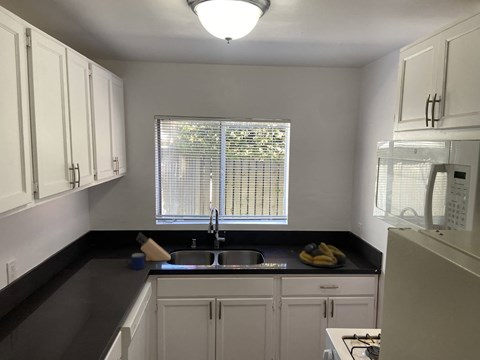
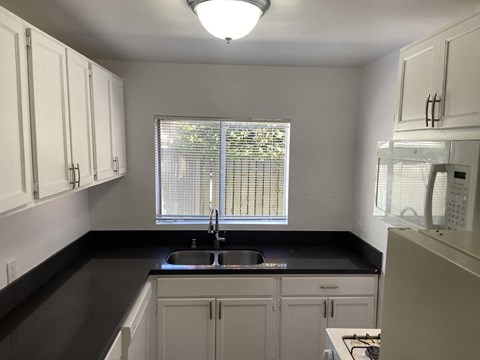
- fruit bowl [298,242,348,268]
- knife block [135,231,172,262]
- mug [125,252,146,271]
